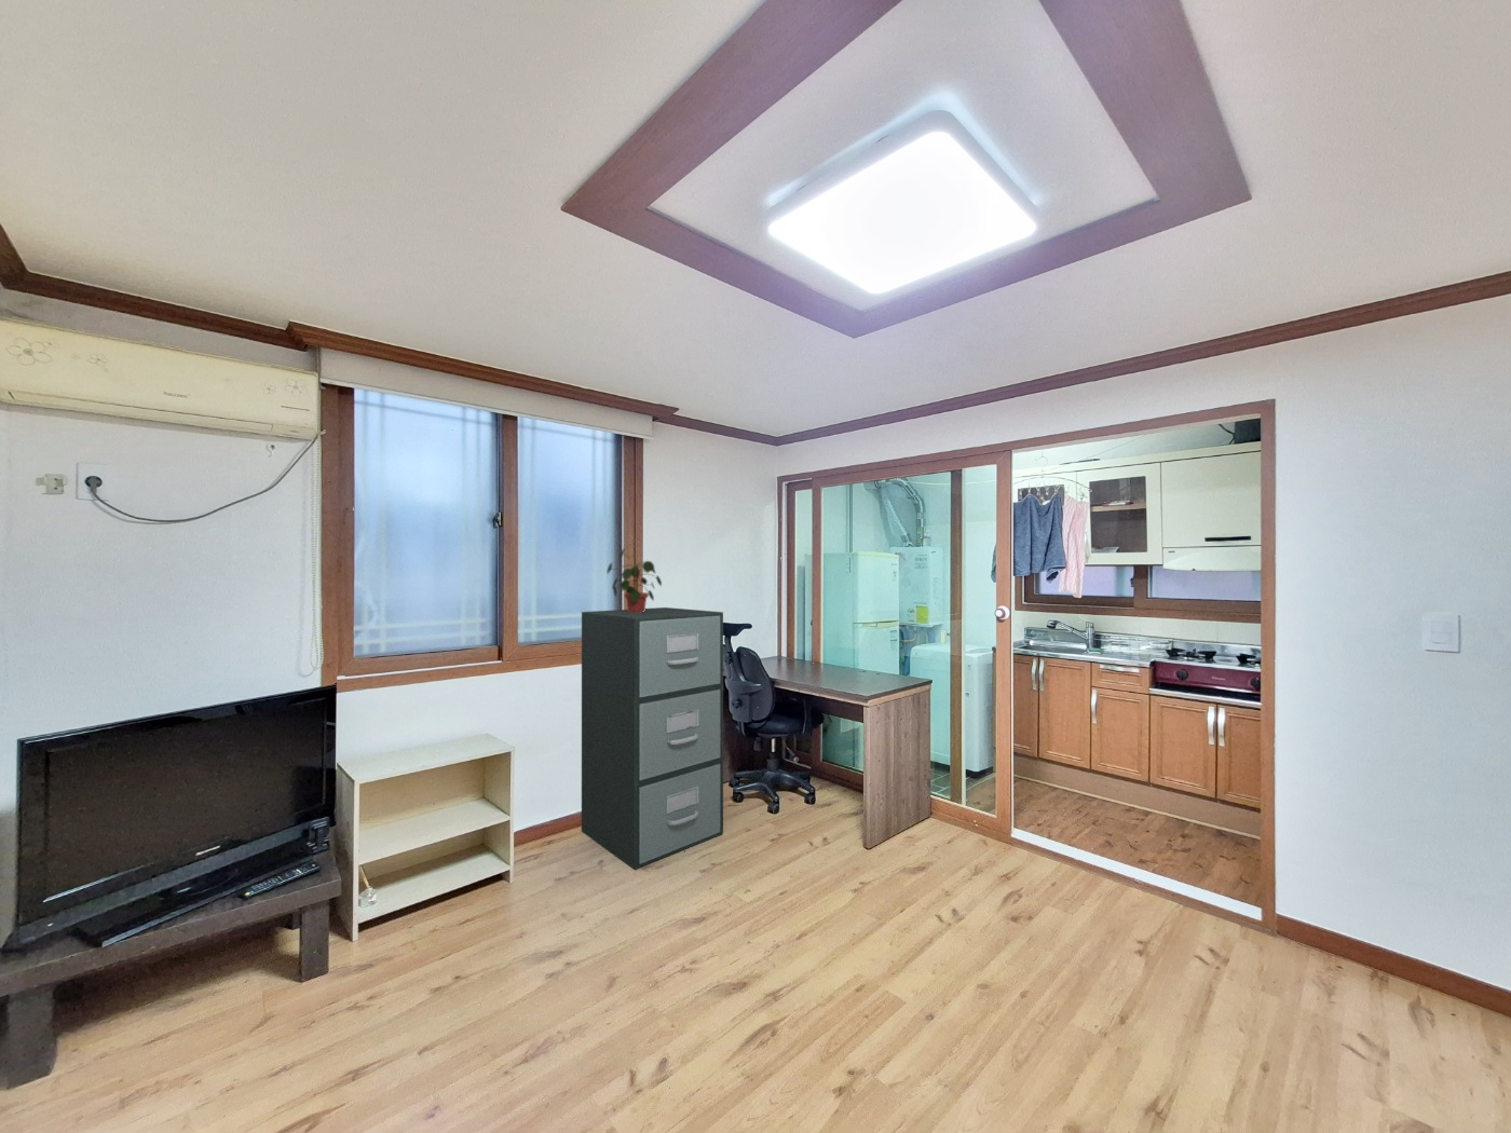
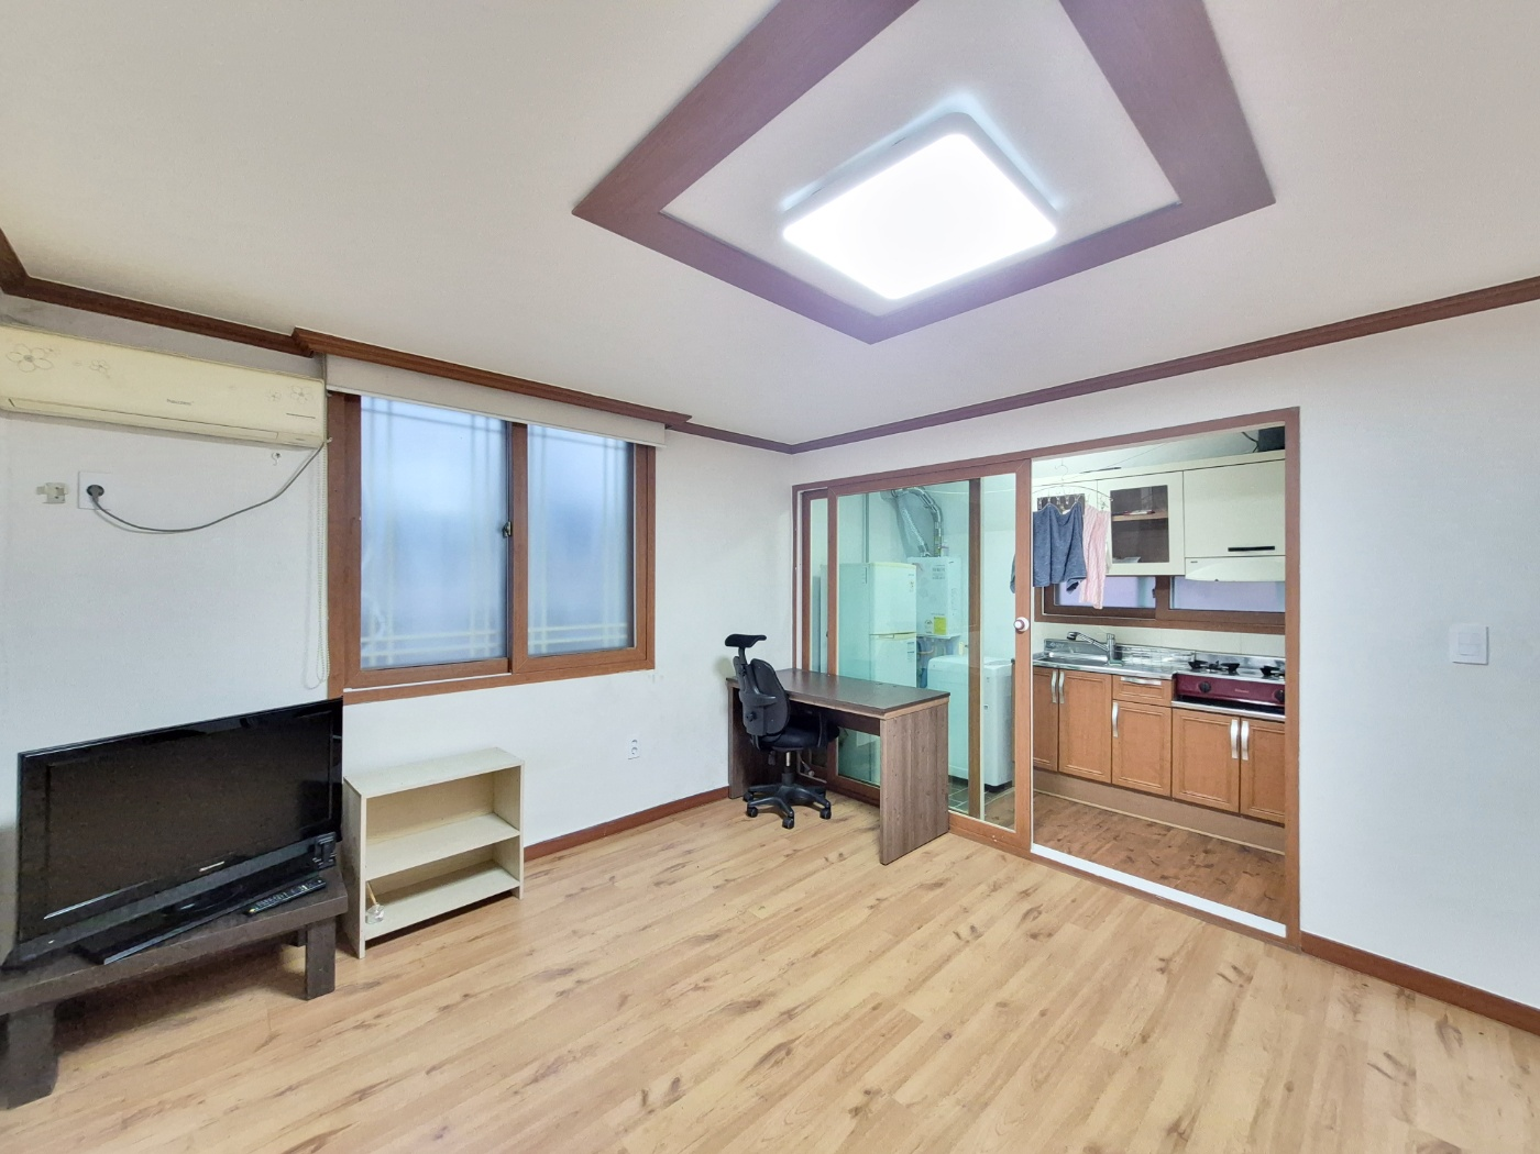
- filing cabinet [581,607,725,871]
- potted plant [606,547,663,613]
